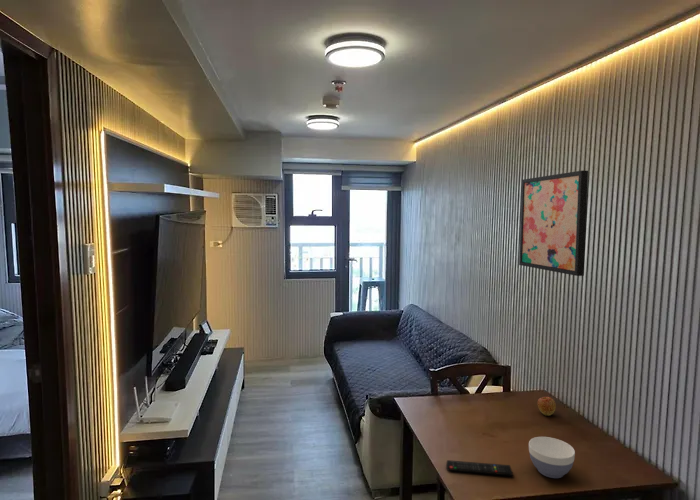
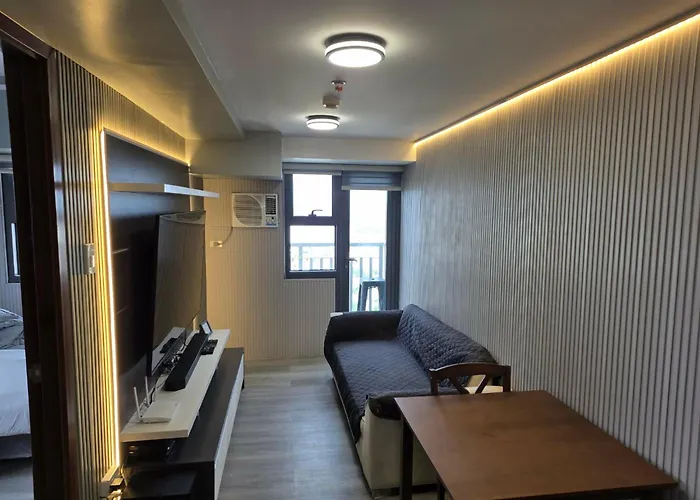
- wall art [518,170,589,277]
- bowl [528,436,576,479]
- remote control [445,459,514,477]
- apple [537,396,557,417]
